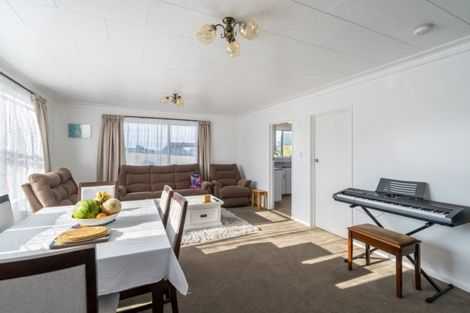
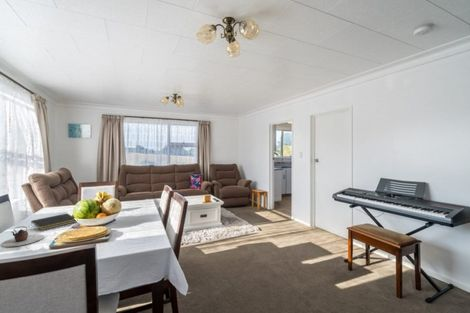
+ notepad [30,212,78,231]
+ teapot [0,225,45,248]
